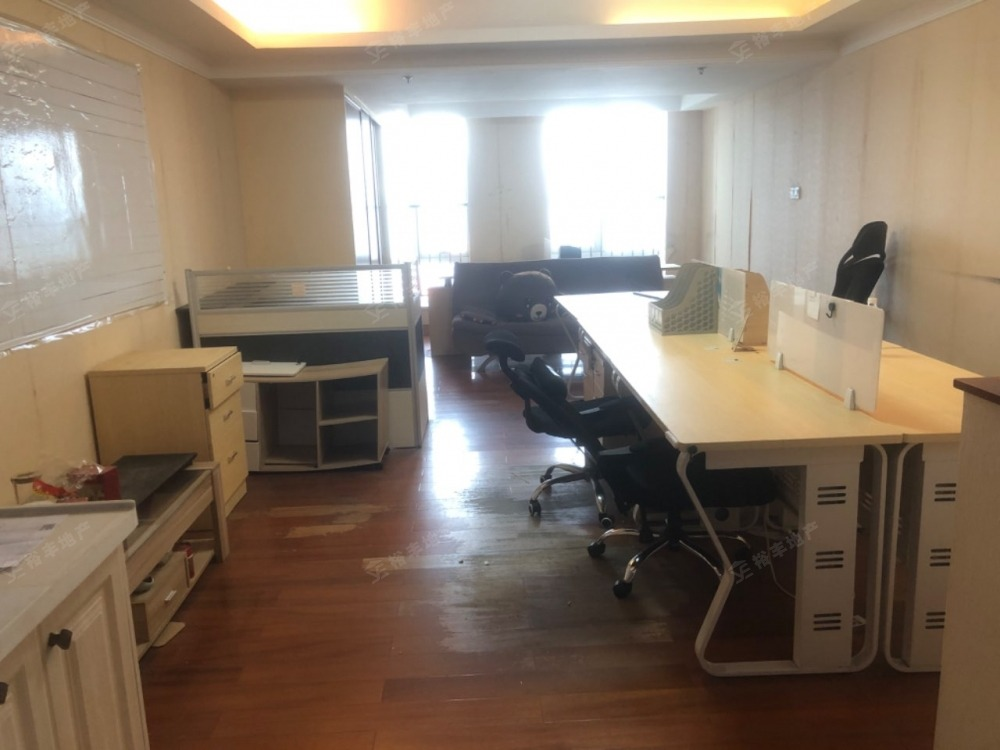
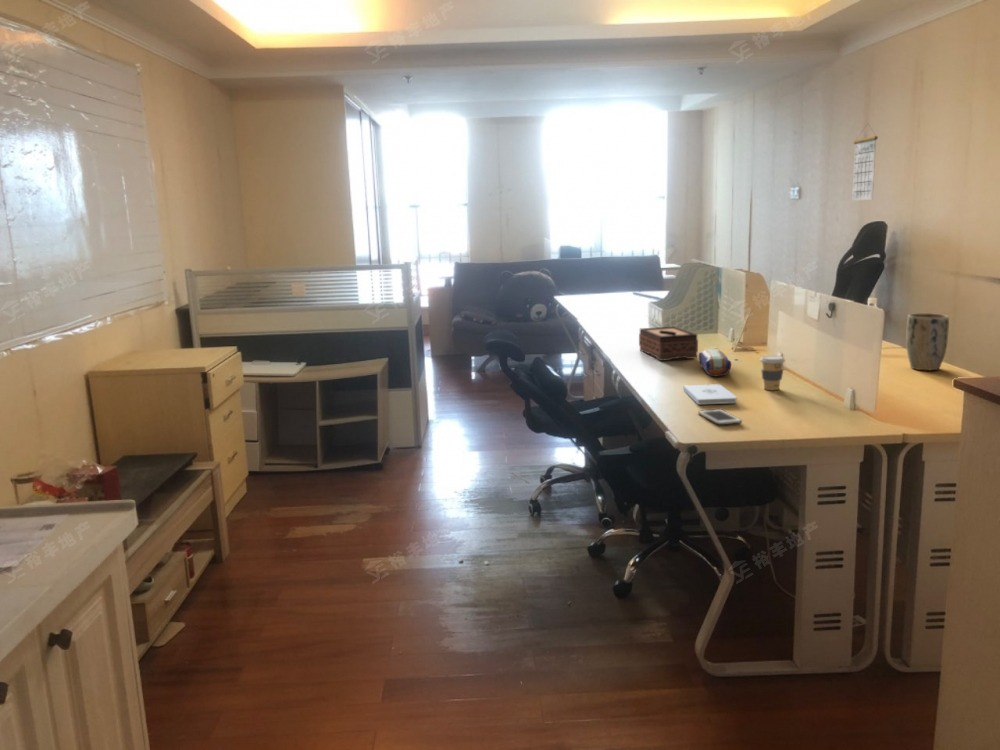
+ coffee cup [759,355,786,391]
+ plant pot [905,312,950,371]
+ notepad [682,383,738,406]
+ pencil case [698,349,732,377]
+ tissue box [638,325,699,362]
+ cell phone [697,408,743,426]
+ calendar [851,123,879,202]
